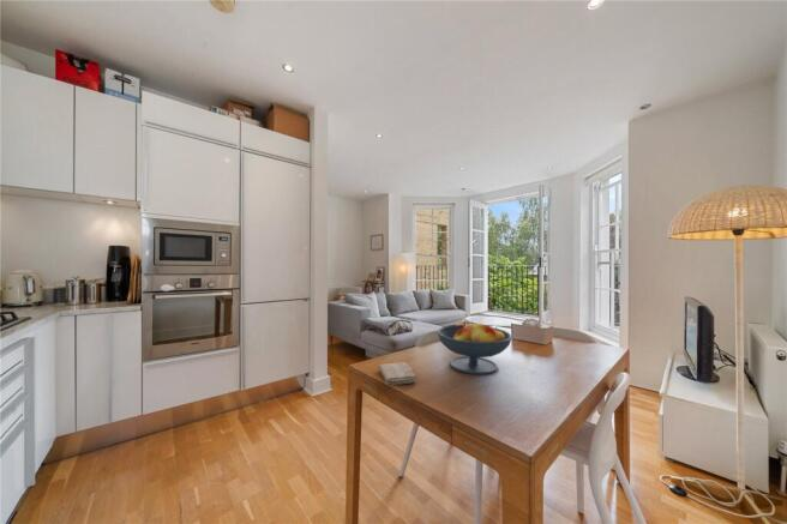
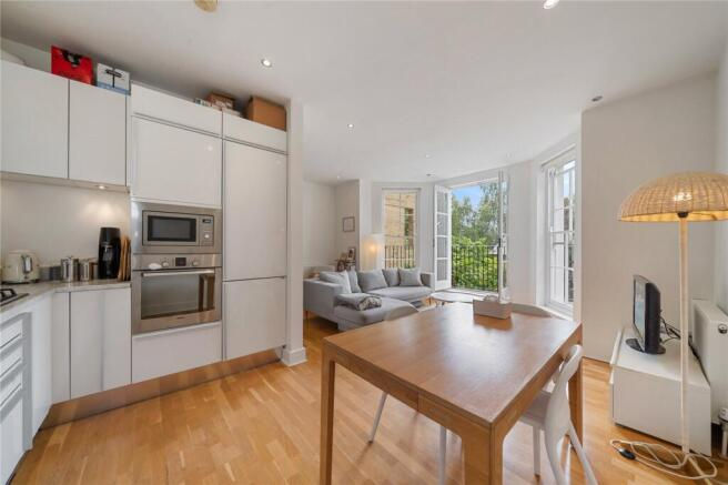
- fruit bowl [435,320,513,375]
- washcloth [377,361,416,386]
